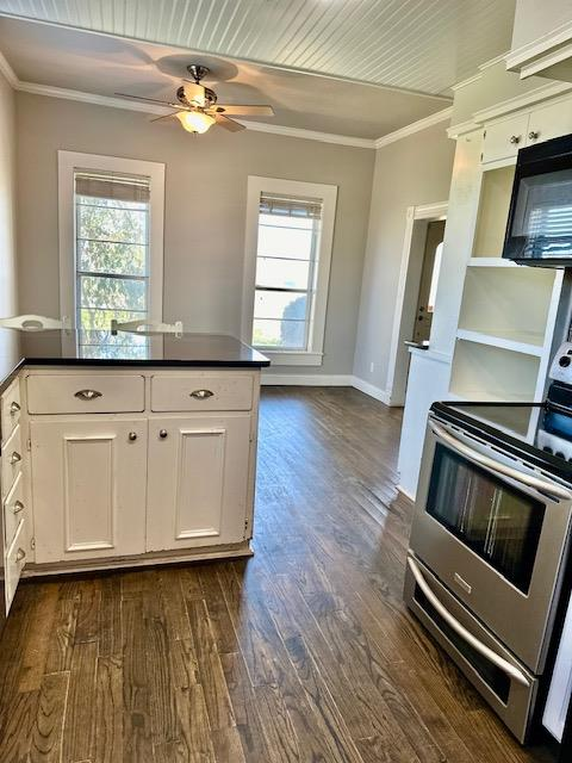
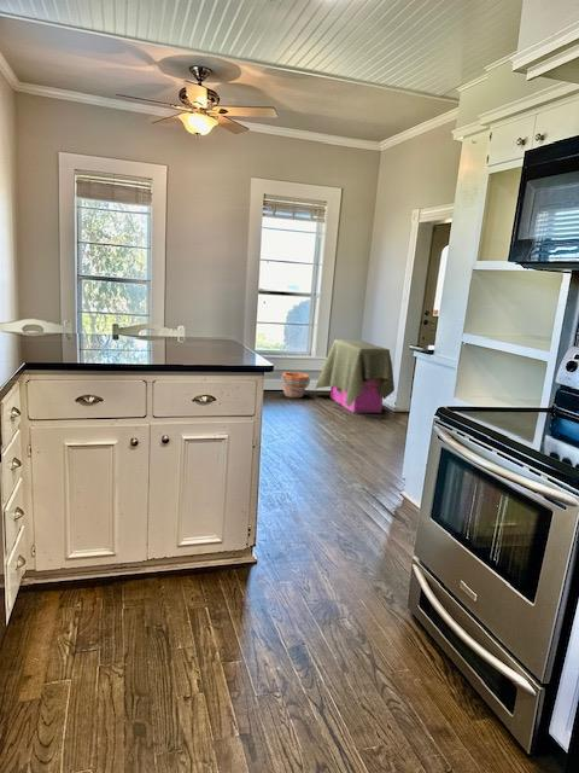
+ bucket [280,371,311,399]
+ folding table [315,338,396,413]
